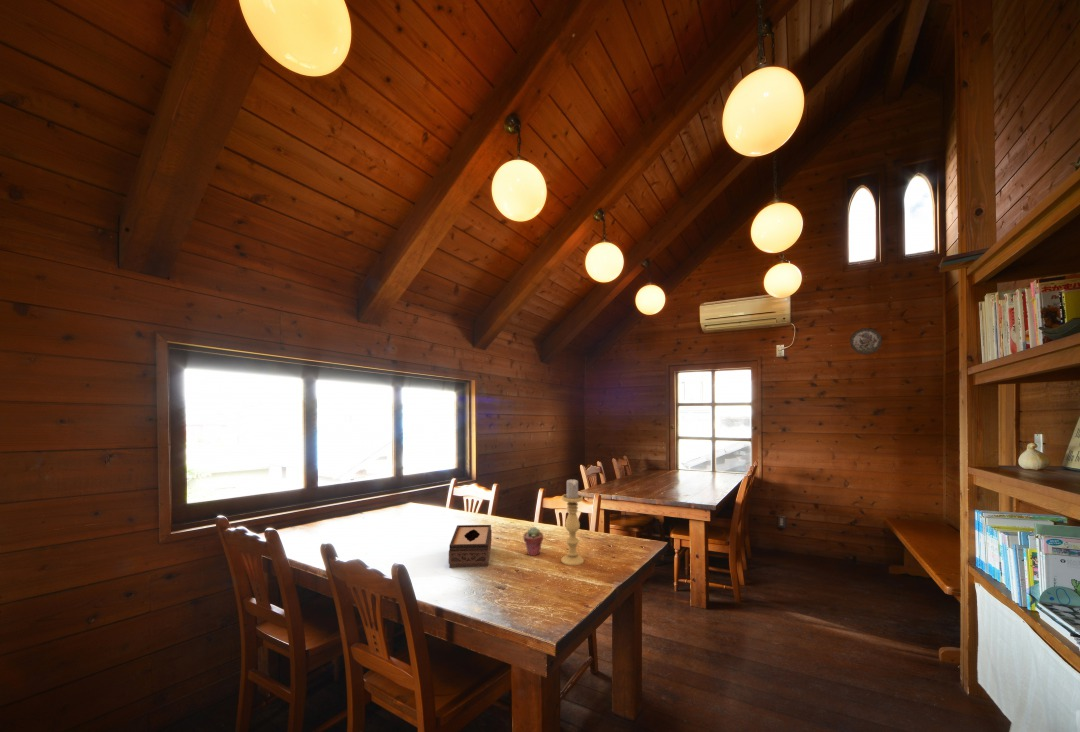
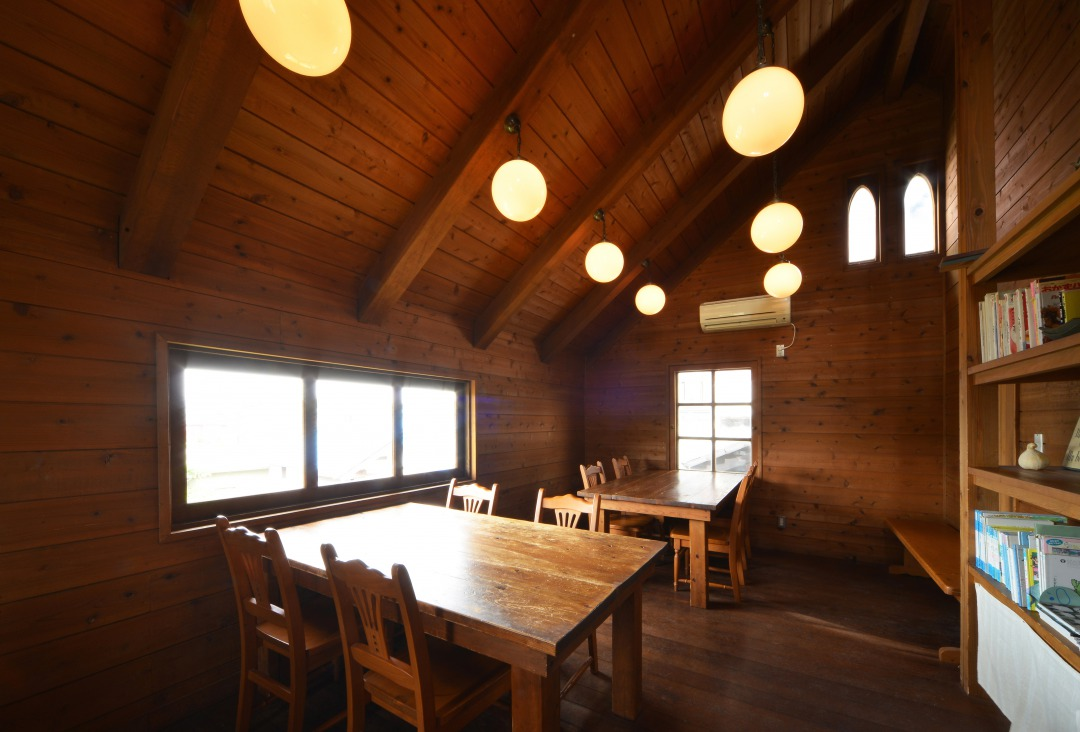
- decorative plate [849,327,883,355]
- candle holder [560,478,585,567]
- tissue box [448,524,493,569]
- potted succulent [522,526,544,557]
